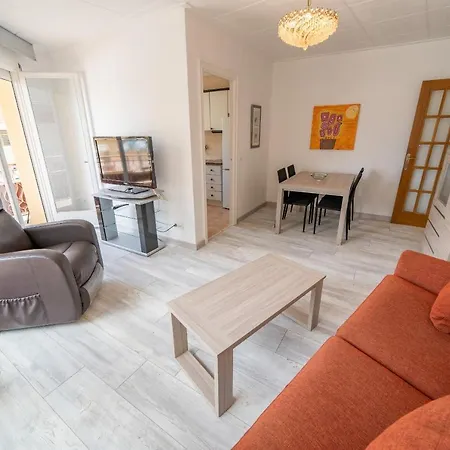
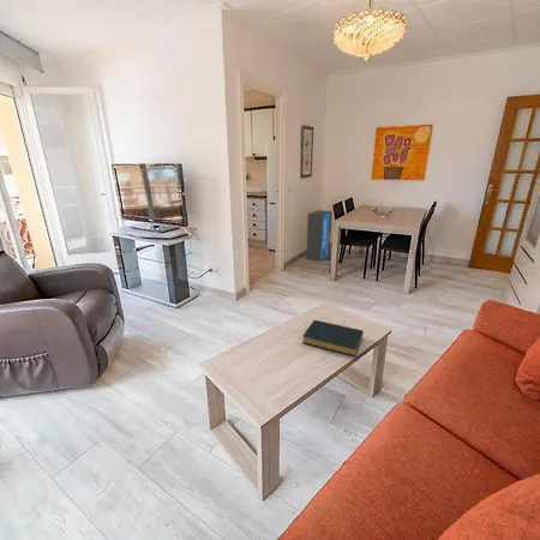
+ air purifier [305,209,334,262]
+ hardback book [301,319,364,358]
